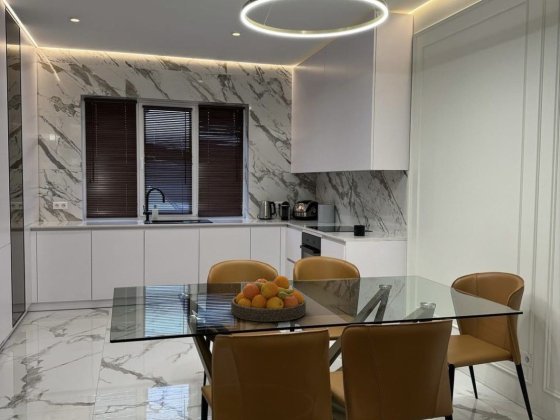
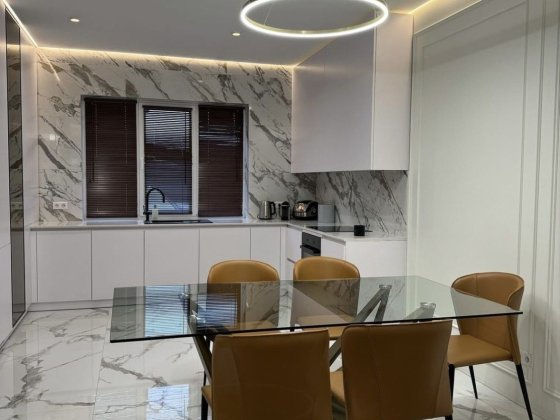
- fruit bowl [230,275,307,323]
